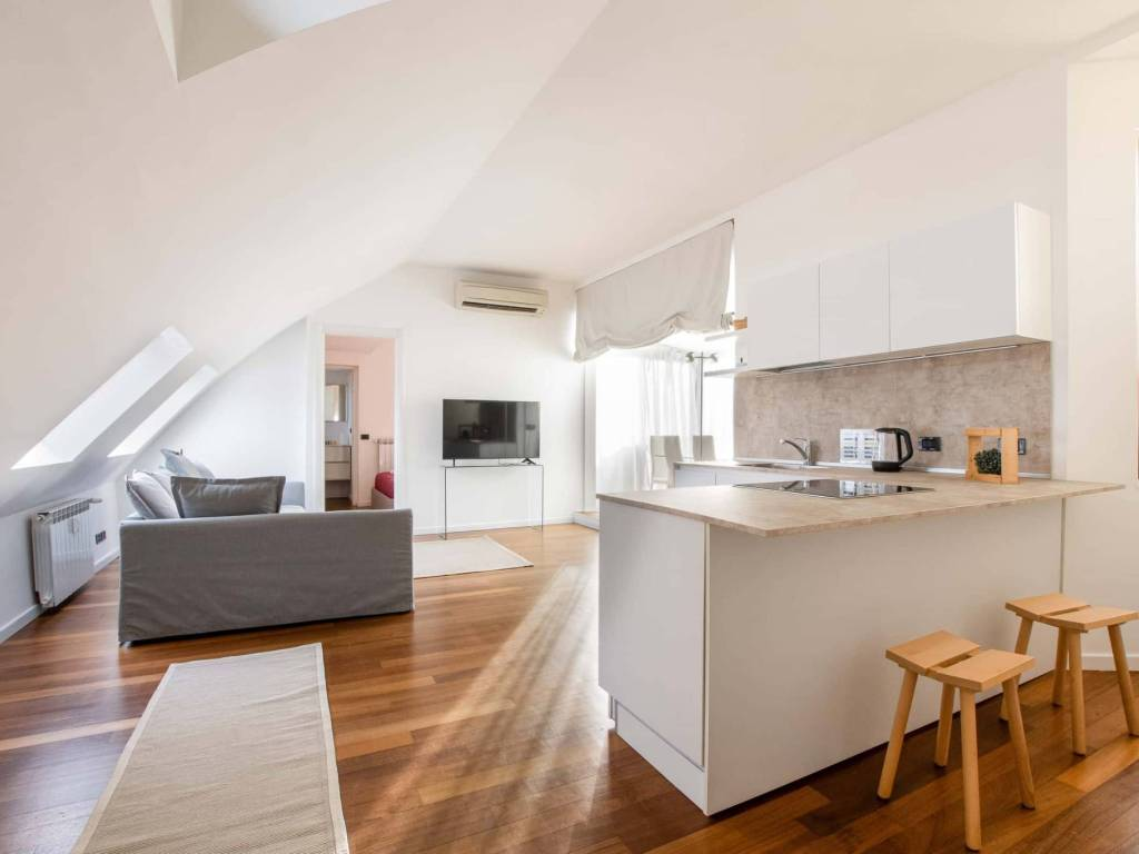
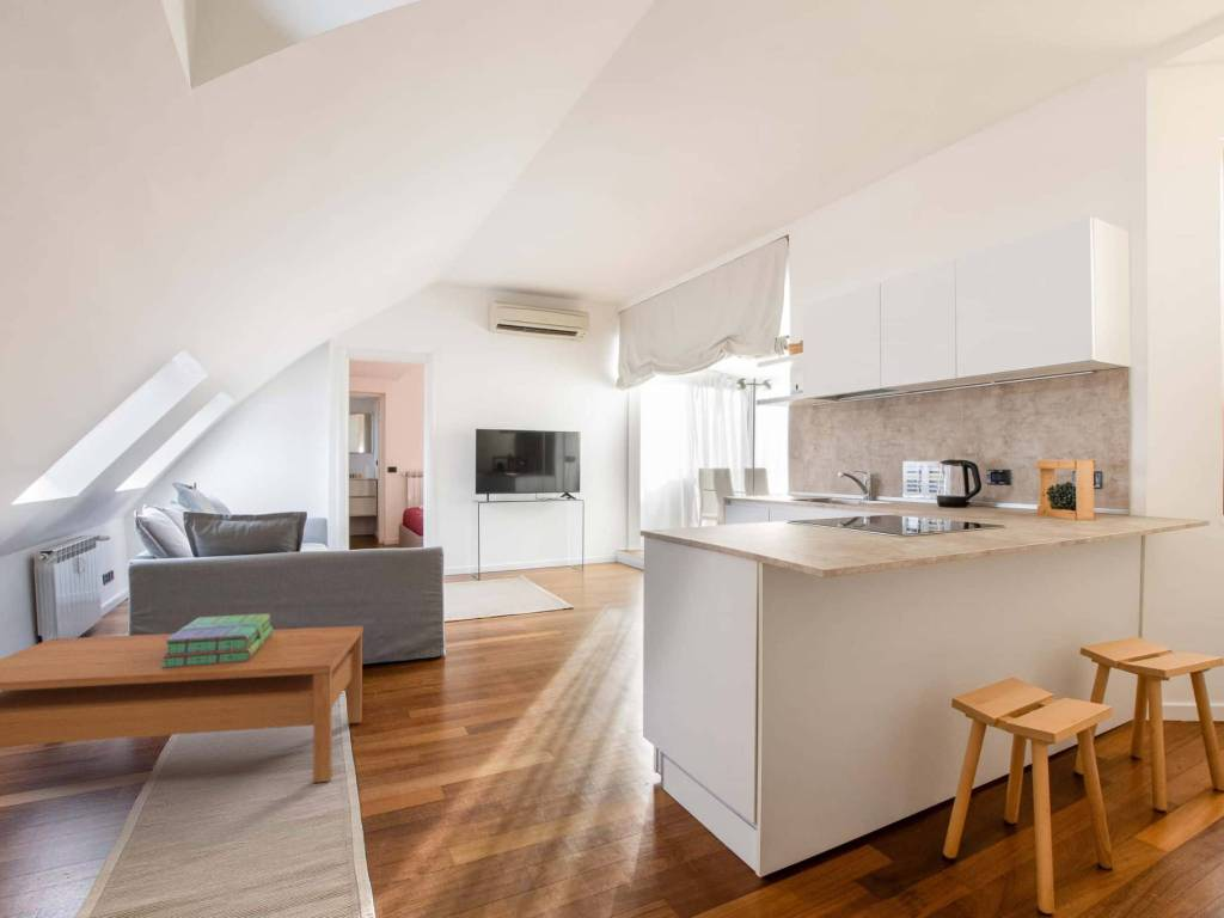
+ stack of books [161,612,274,668]
+ coffee table [0,625,365,784]
